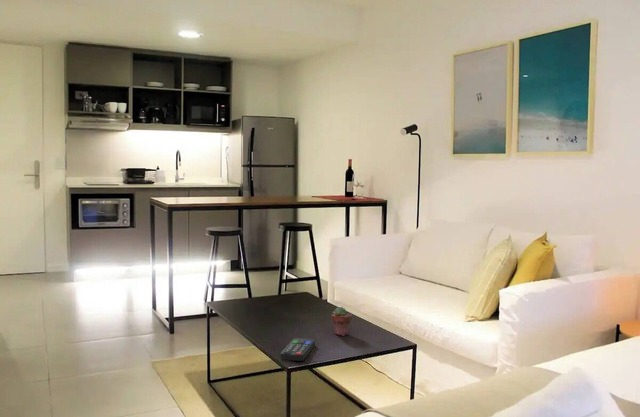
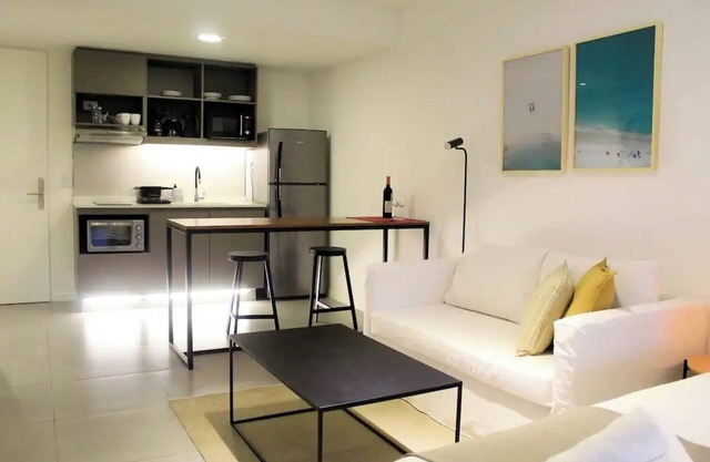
- remote control [280,337,316,362]
- potted succulent [331,306,353,337]
